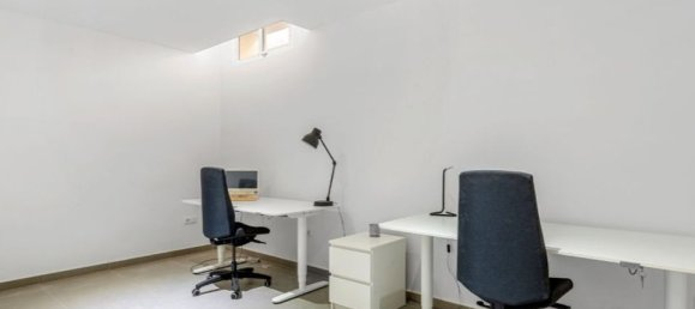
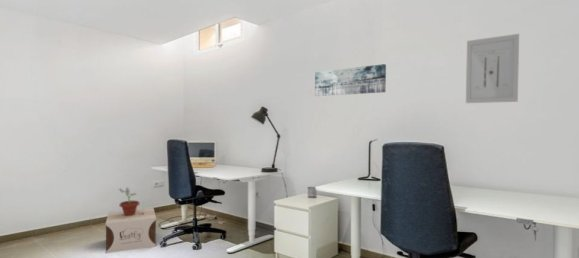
+ potted plant [118,187,140,216]
+ wall art [314,63,387,97]
+ wall art [465,33,520,104]
+ cardboard box [105,207,157,254]
